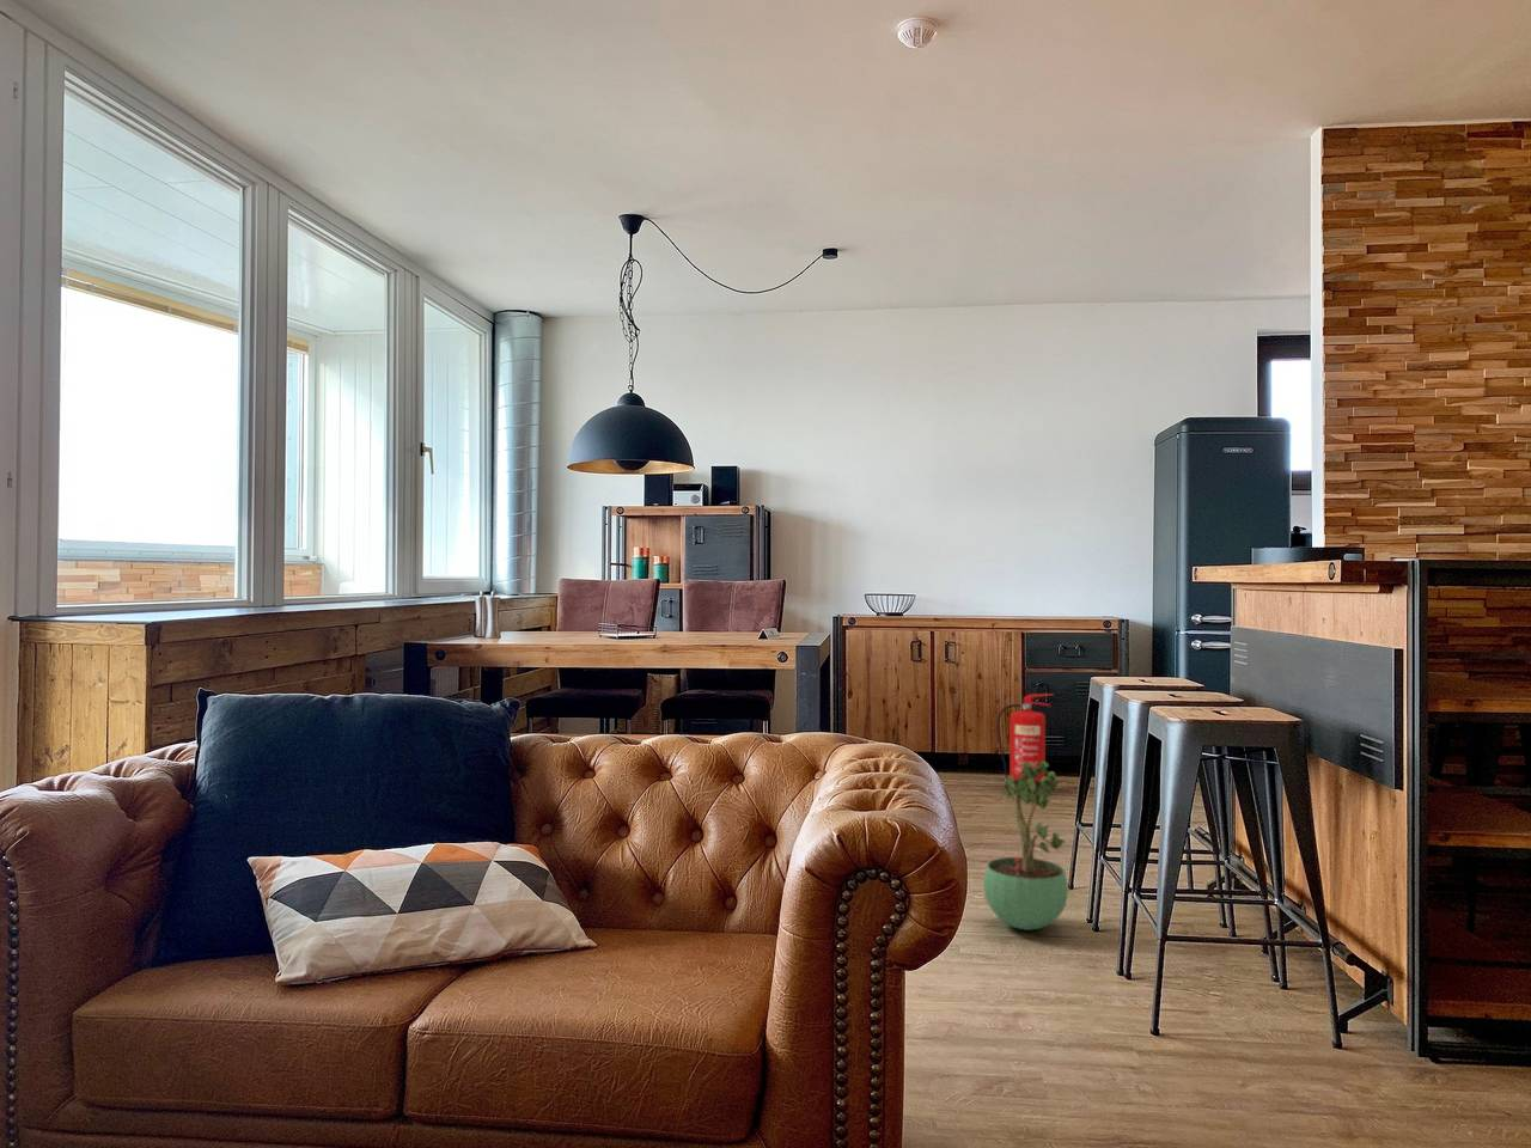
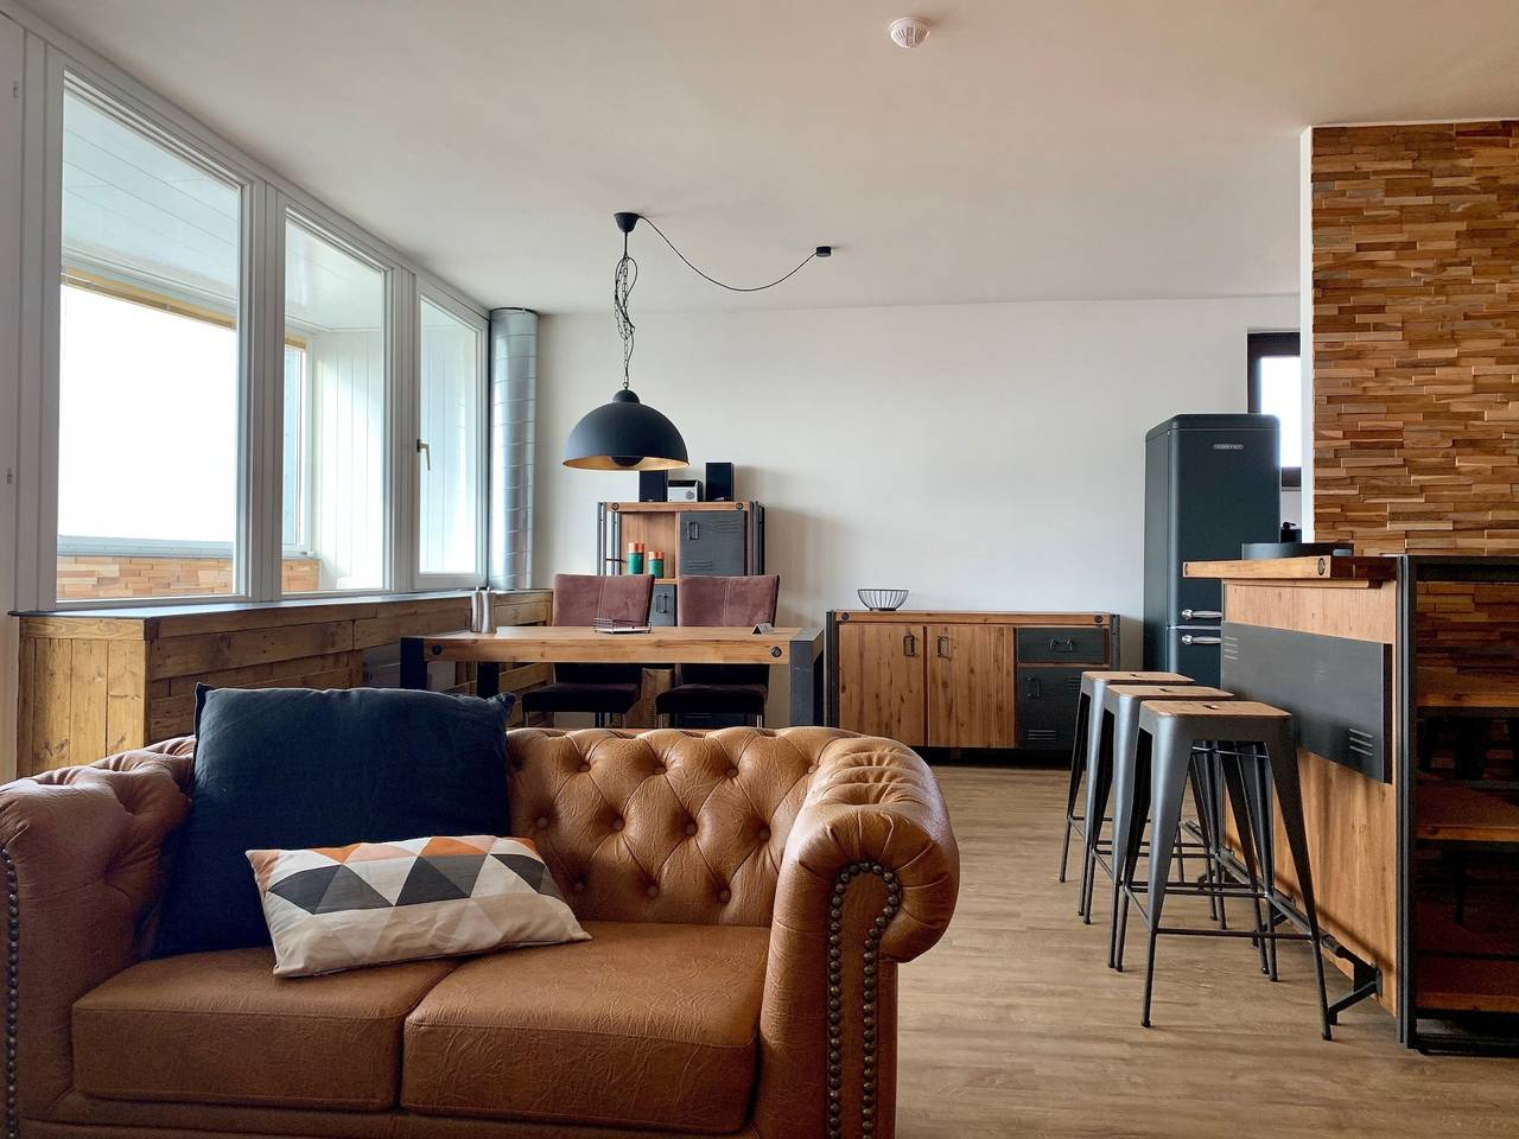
- potted plant [982,761,1069,932]
- fire extinguisher [996,692,1055,795]
